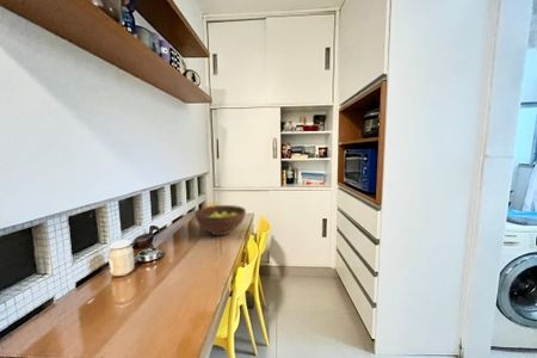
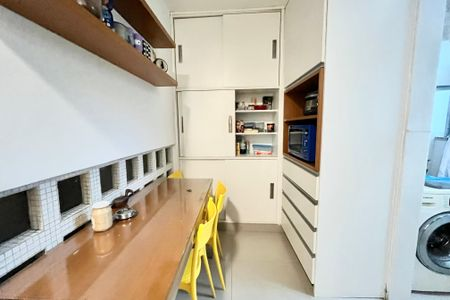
- fruit bowl [193,204,247,236]
